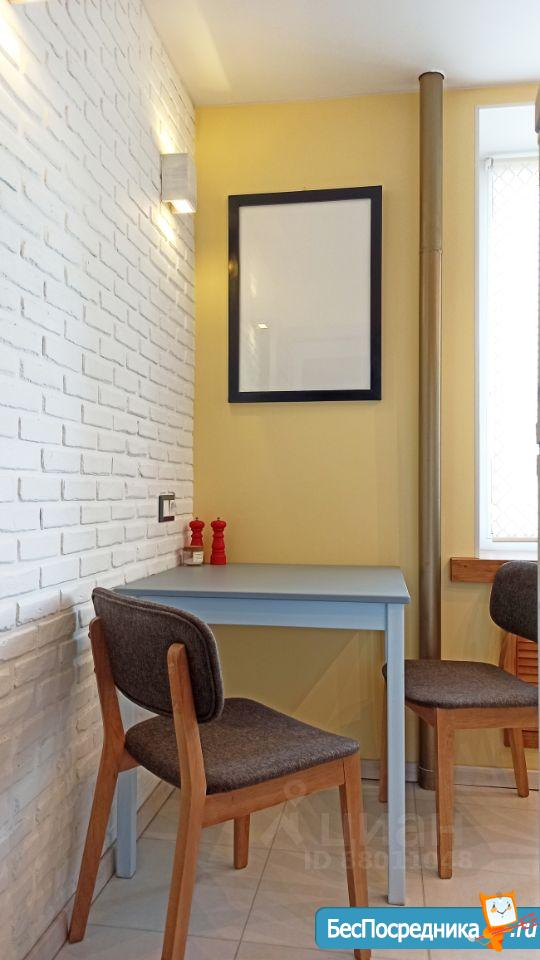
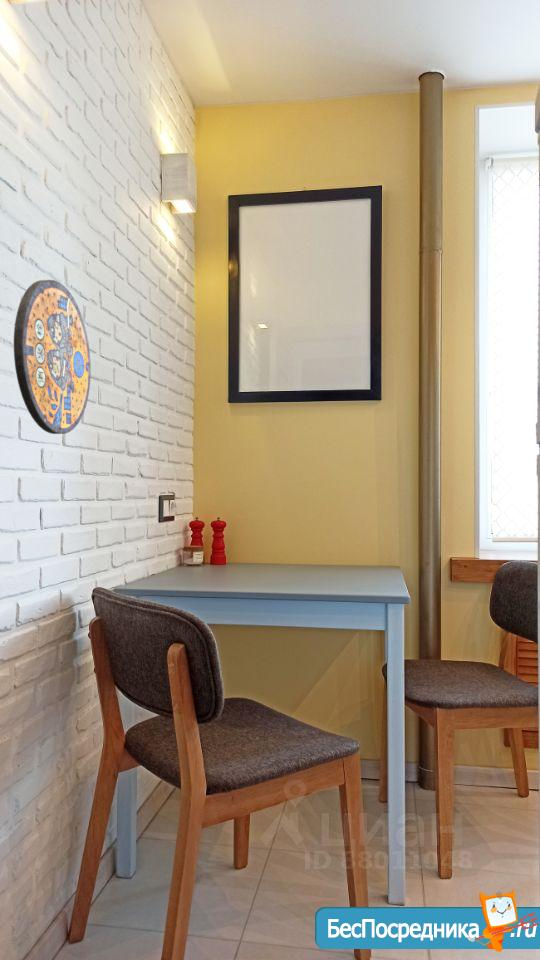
+ manhole cover [13,279,92,435]
